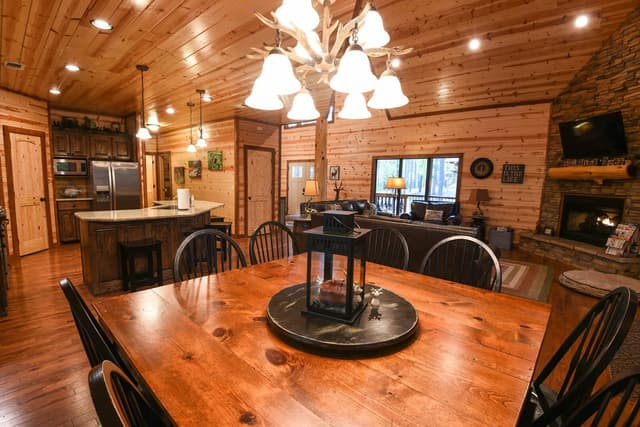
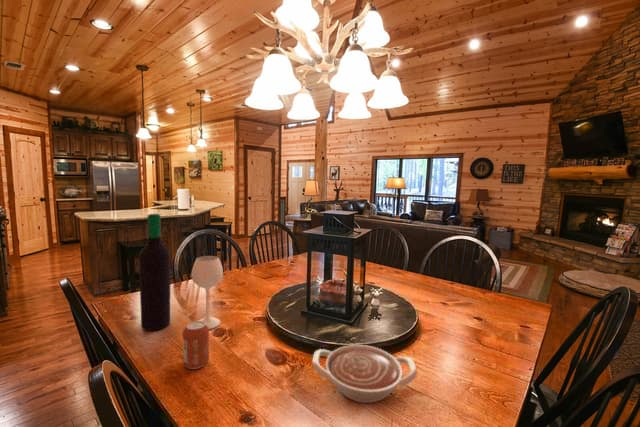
+ wine bottle [138,213,224,332]
+ bowl [311,344,418,404]
+ can [182,320,210,370]
